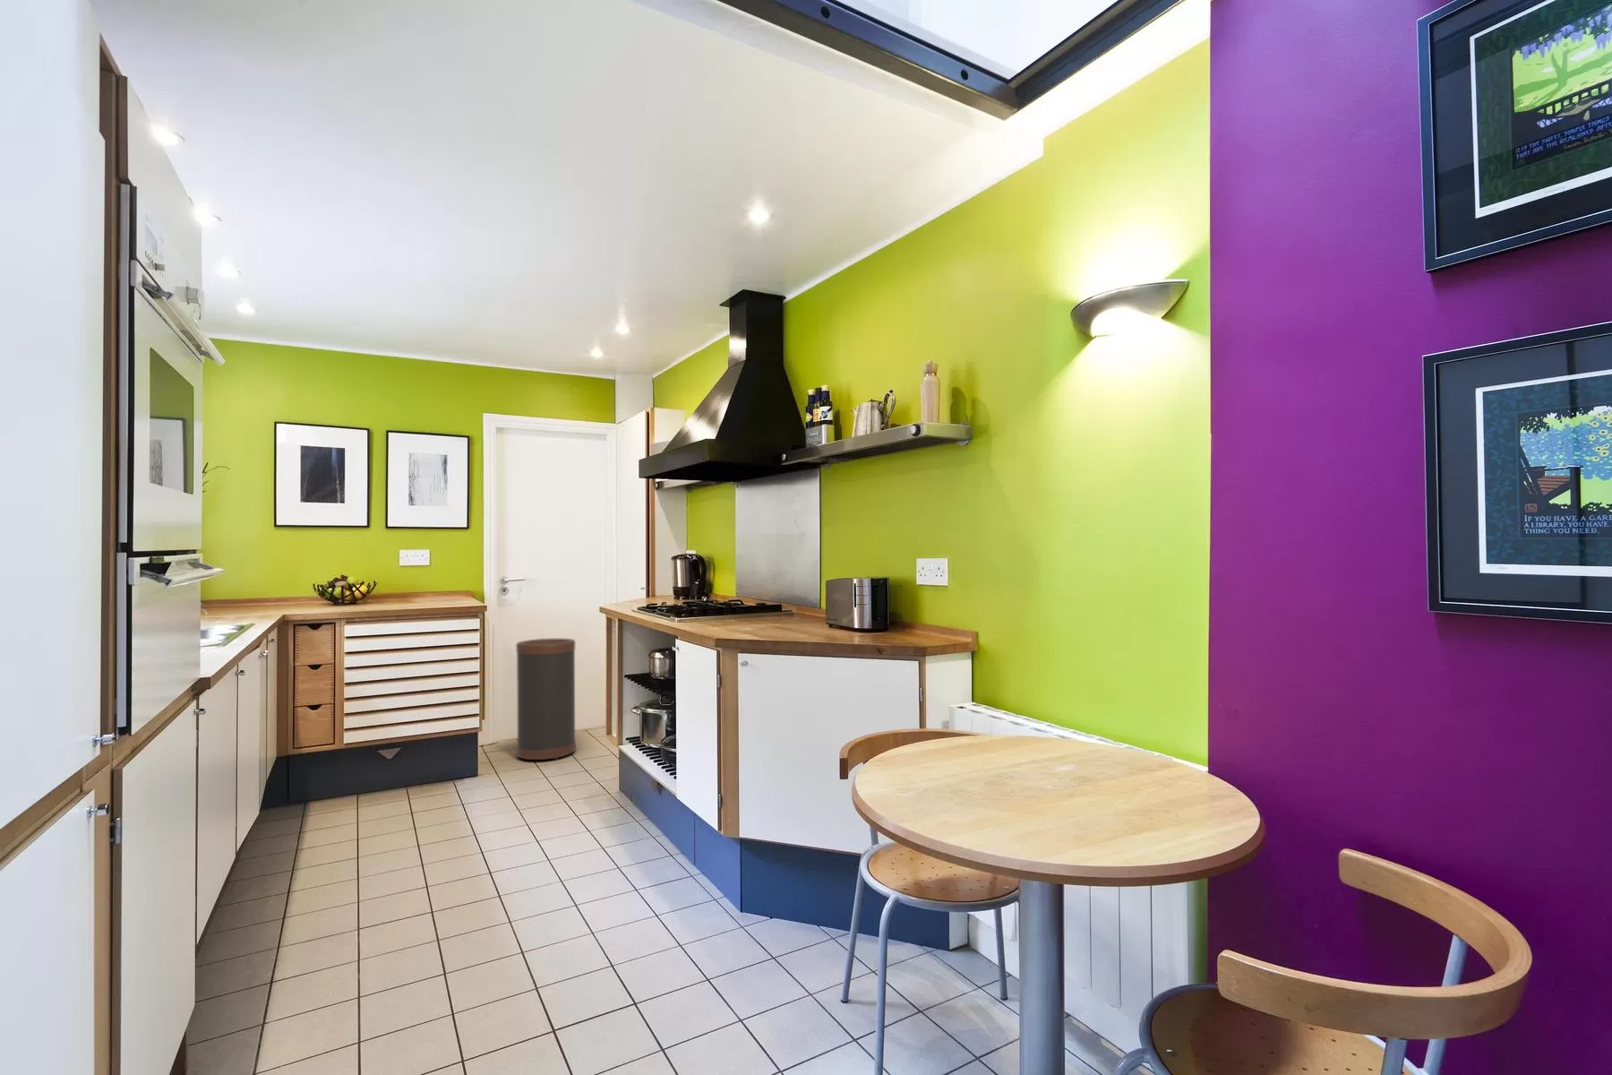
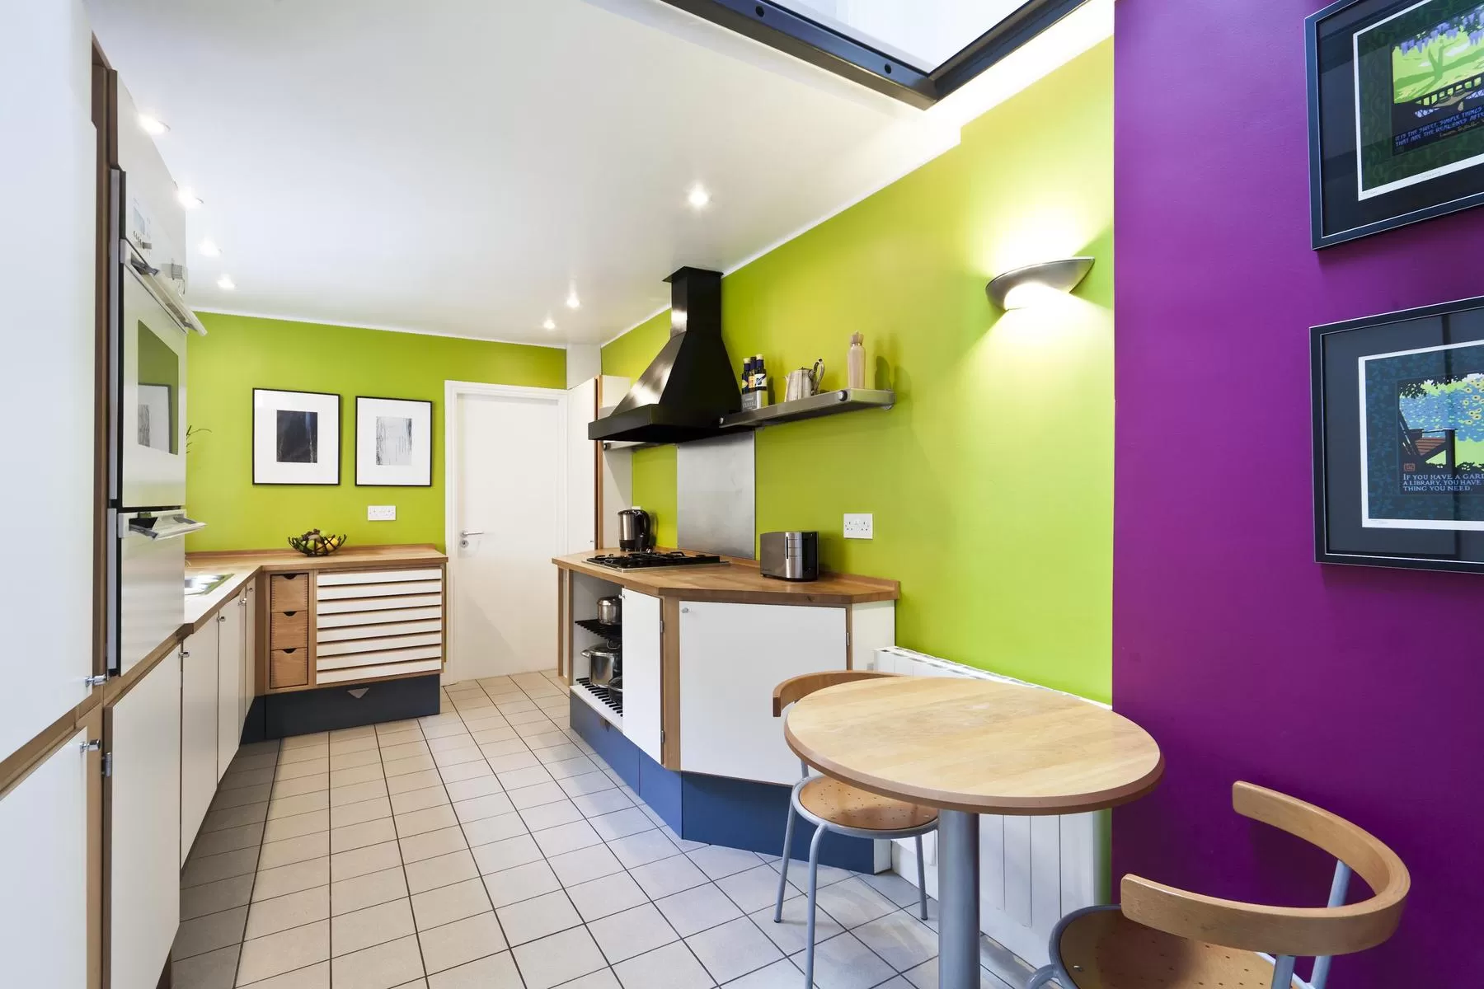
- trash can [515,638,577,761]
